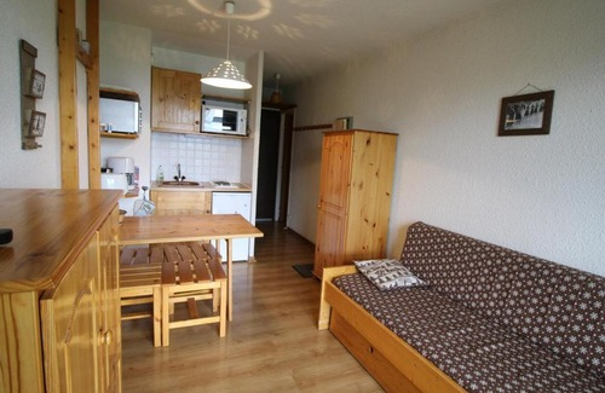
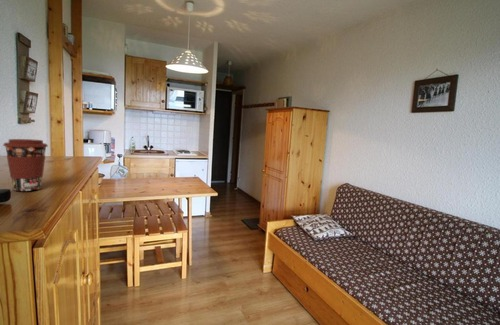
+ coffee cup [2,138,49,192]
